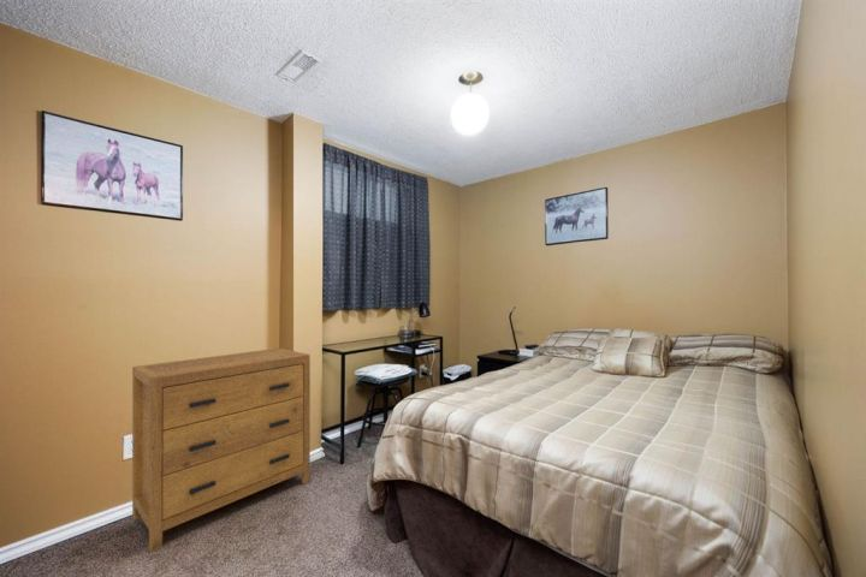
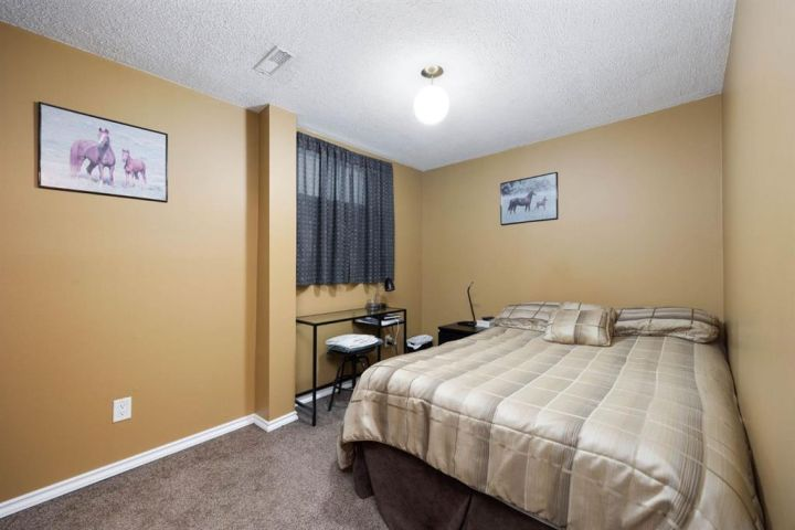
- dresser [131,347,312,554]
